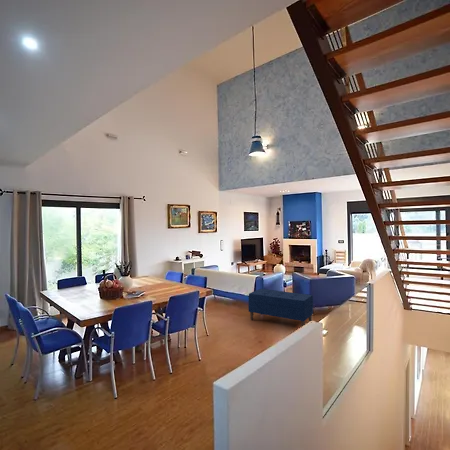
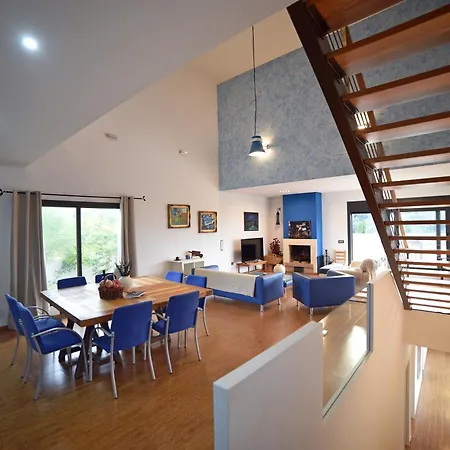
- bench [247,288,314,327]
